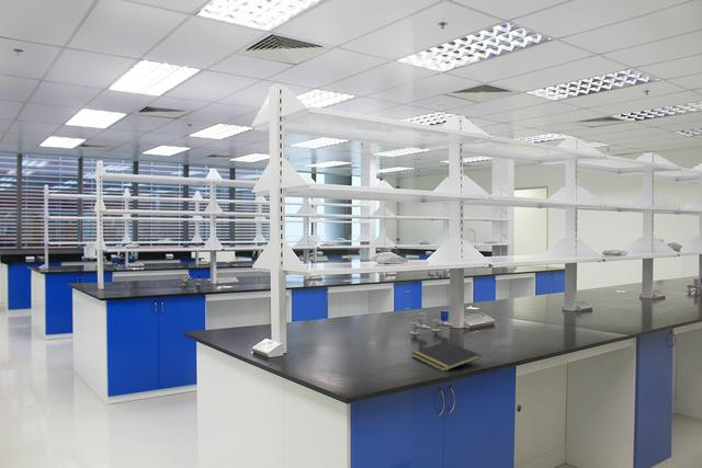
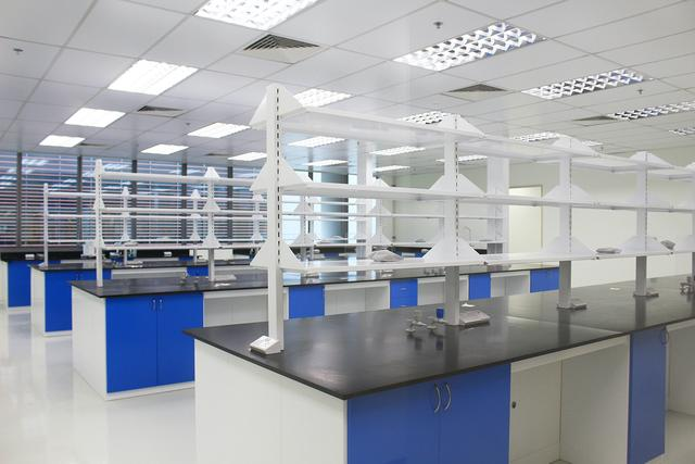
- notepad [410,340,482,373]
